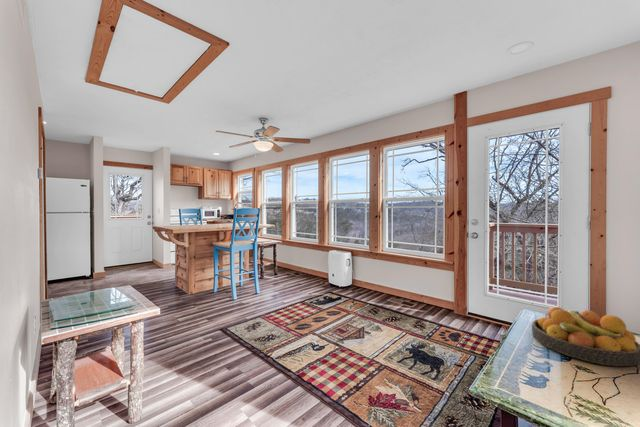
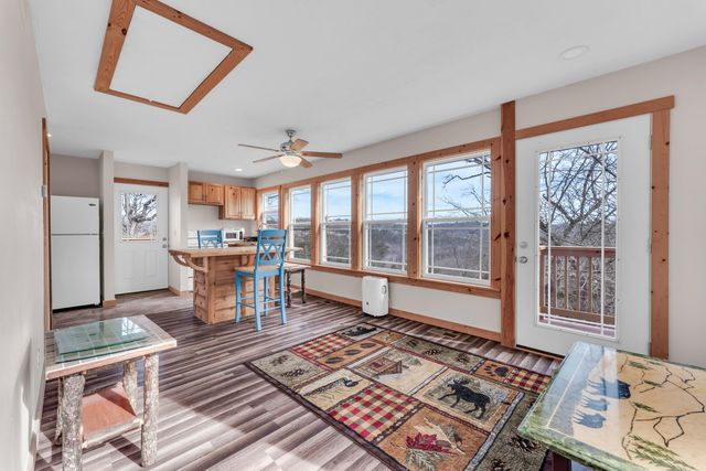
- fruit bowl [531,306,640,367]
